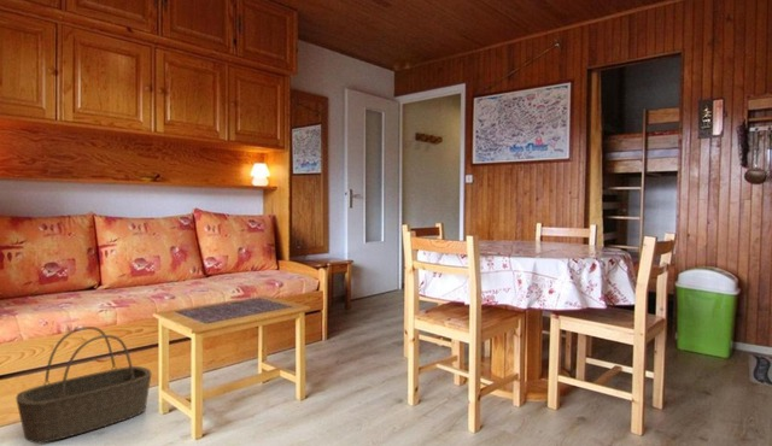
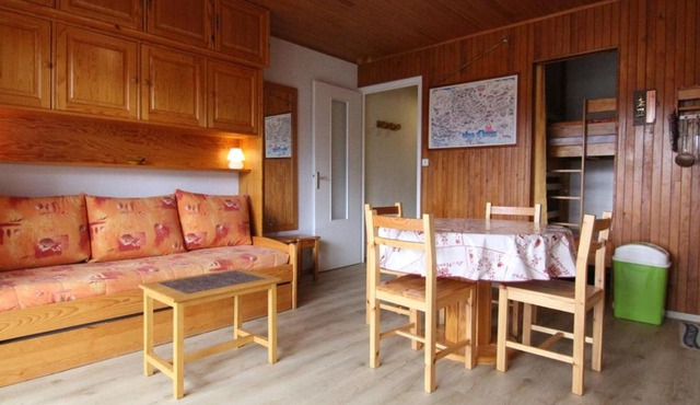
- basket [14,325,152,445]
